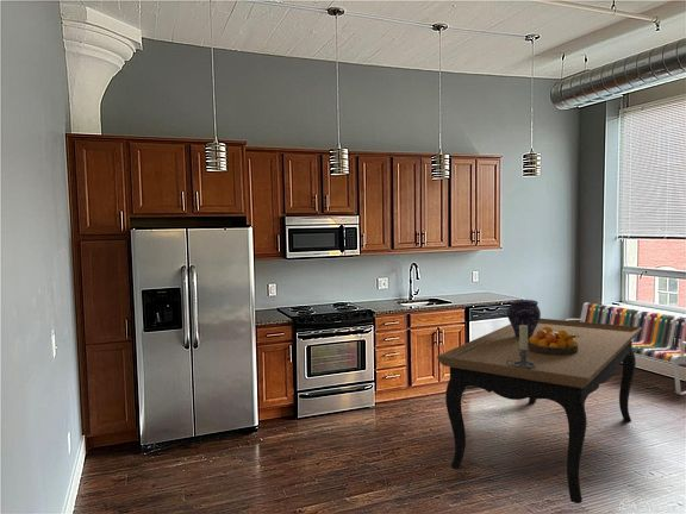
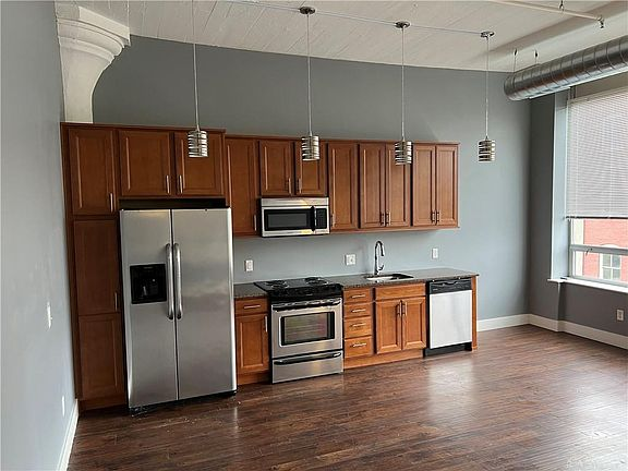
- bench [565,301,686,396]
- fruit bowl [528,326,579,356]
- candle holder [506,325,536,369]
- dining table [436,318,643,504]
- vase [506,299,542,338]
